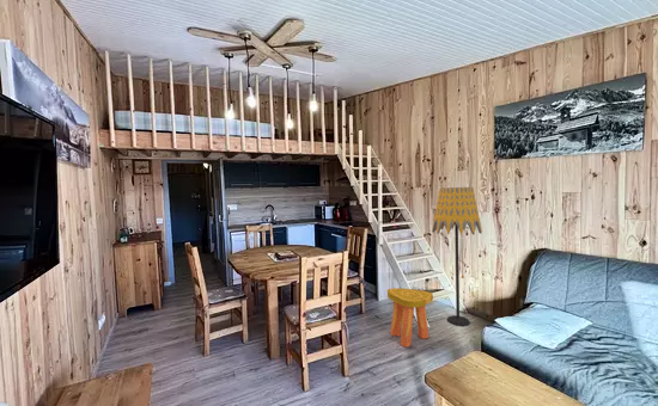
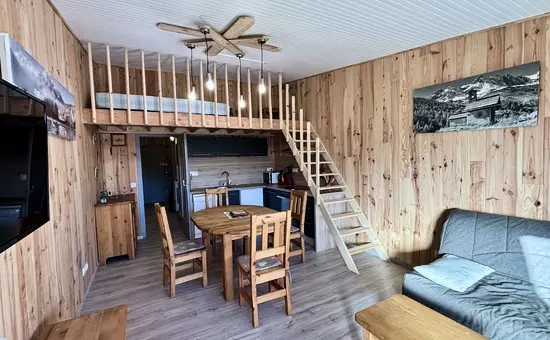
- floor lamp [431,186,483,327]
- stool [385,287,434,349]
